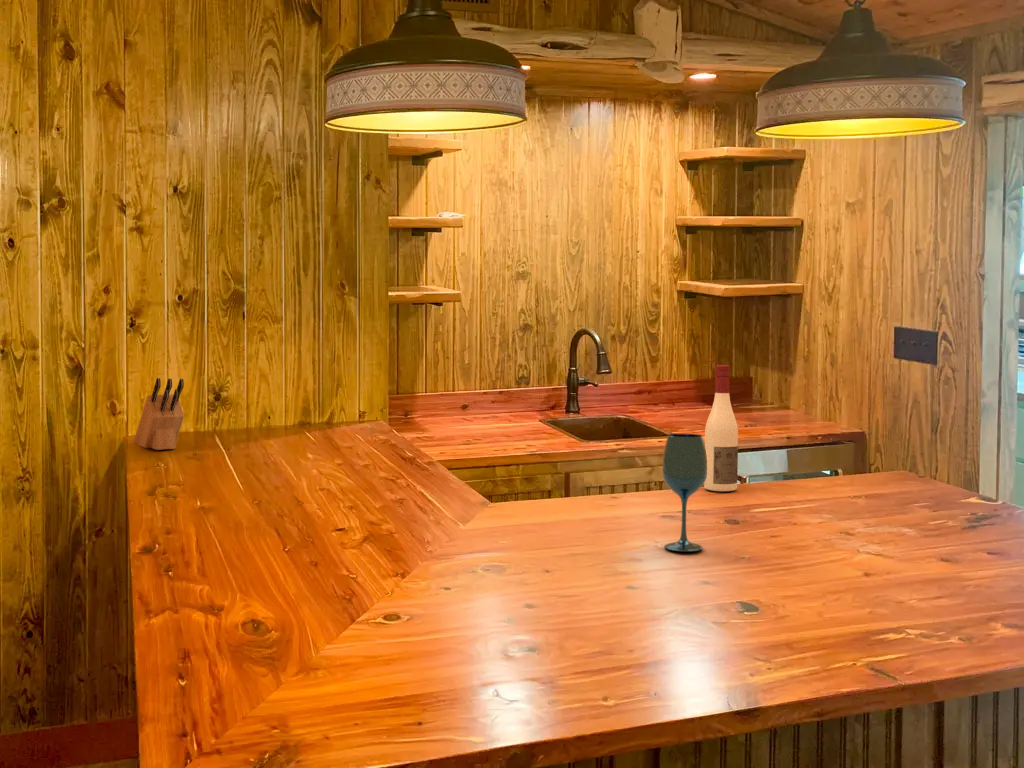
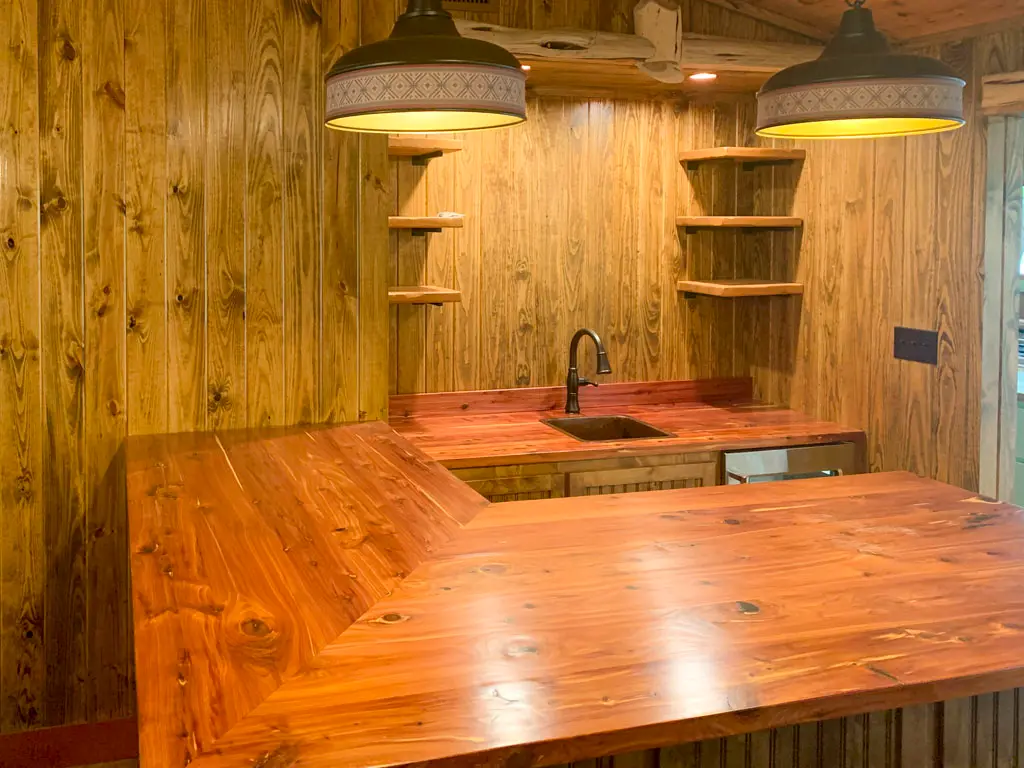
- knife block [133,377,185,451]
- alcohol [703,364,739,492]
- wineglass [661,432,707,553]
